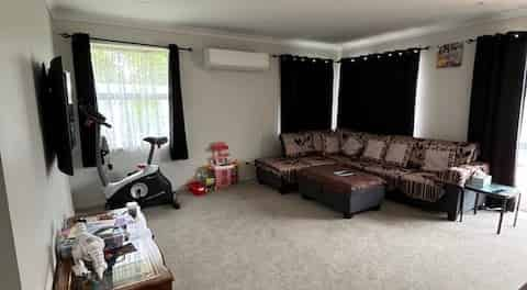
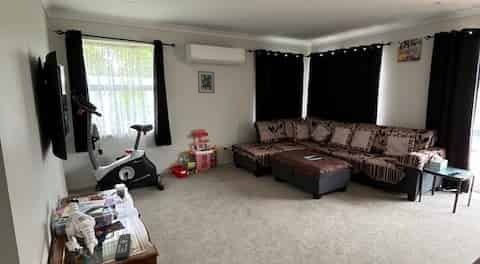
+ wall art [197,70,216,94]
+ remote control [114,233,132,262]
